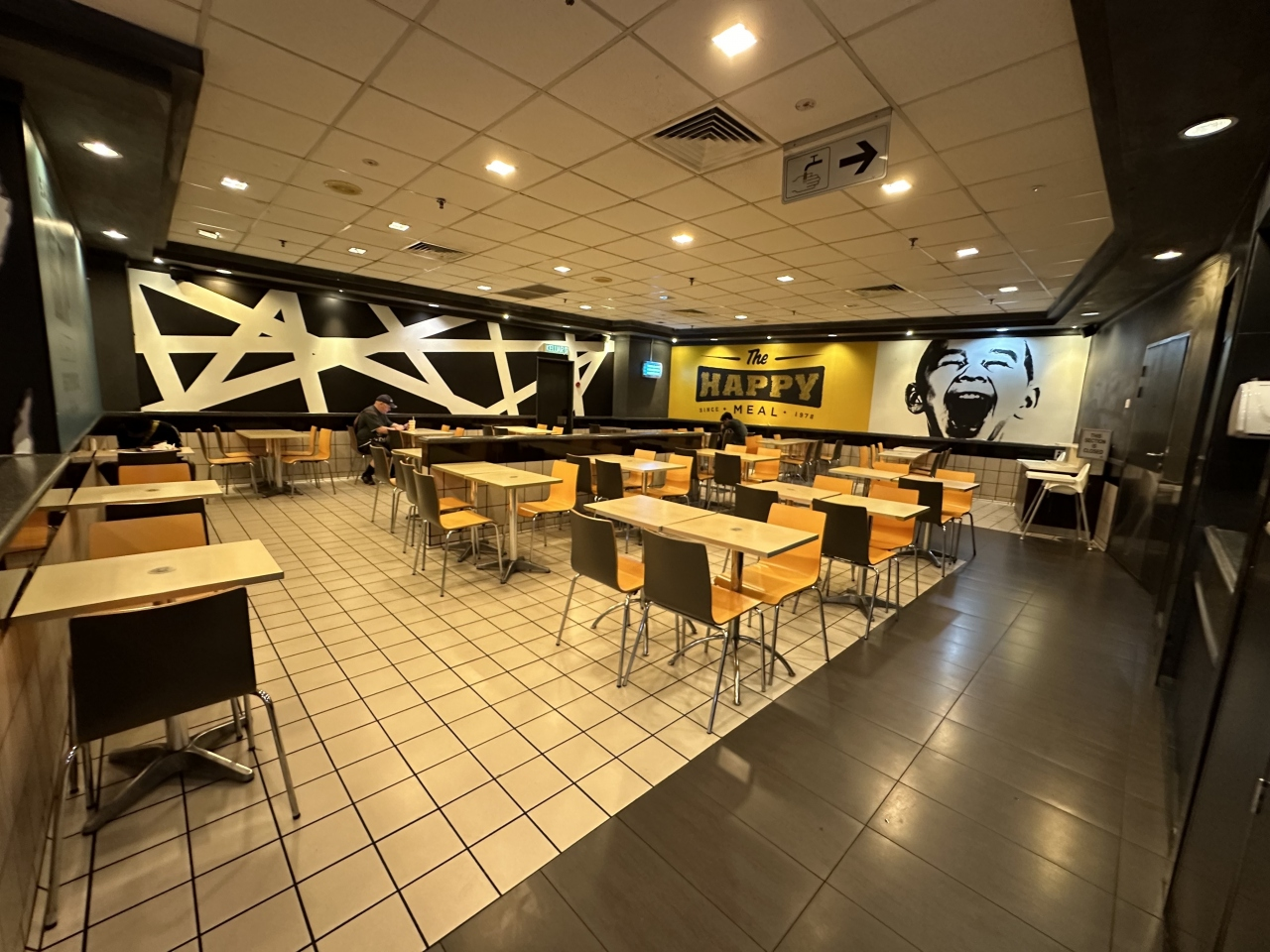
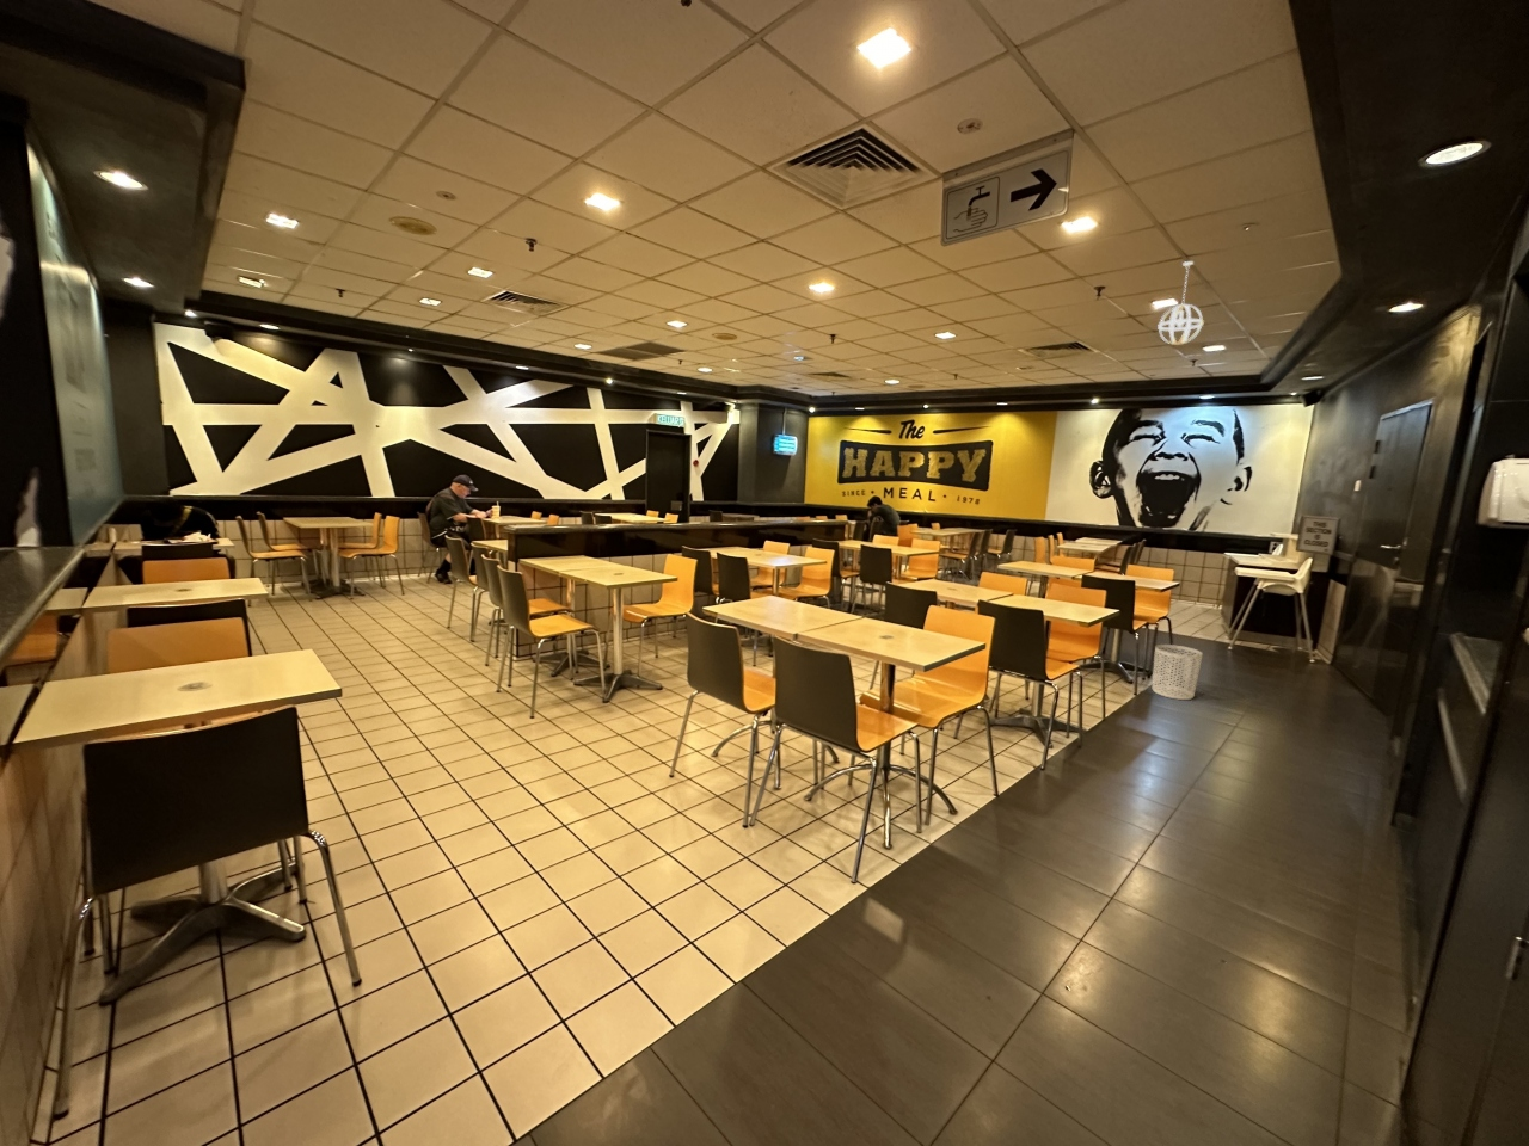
+ waste bin [1151,644,1204,701]
+ pendant light [1156,260,1205,347]
